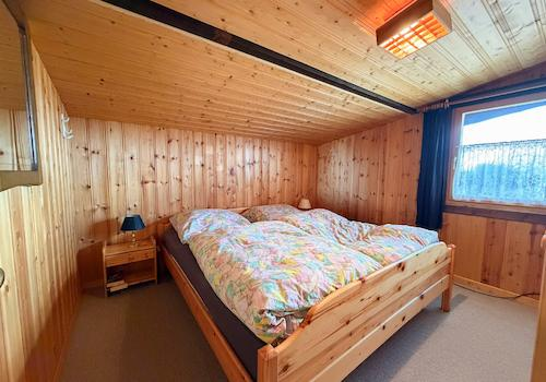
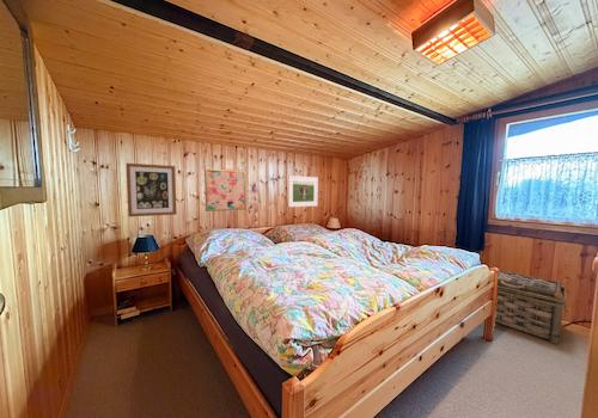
+ wall art [203,167,248,213]
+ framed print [287,174,319,208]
+ basket [494,269,568,345]
+ wall art [124,162,178,217]
